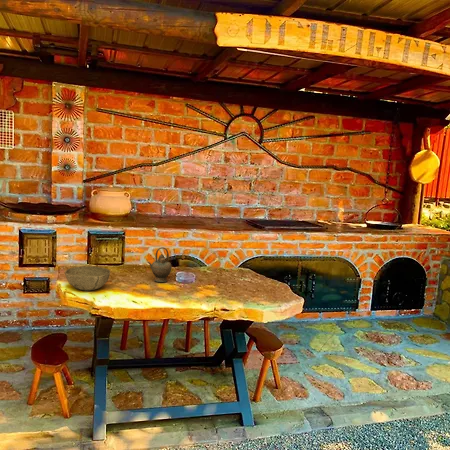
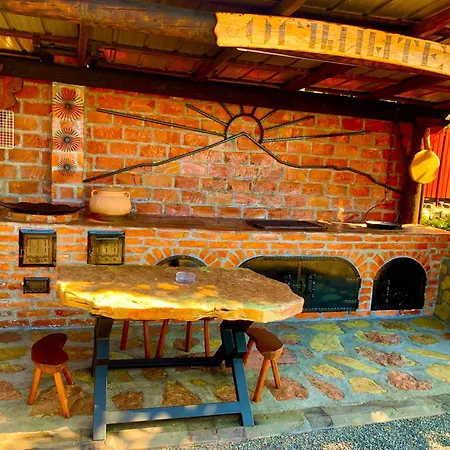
- bowl [64,265,111,291]
- teapot [146,246,173,283]
